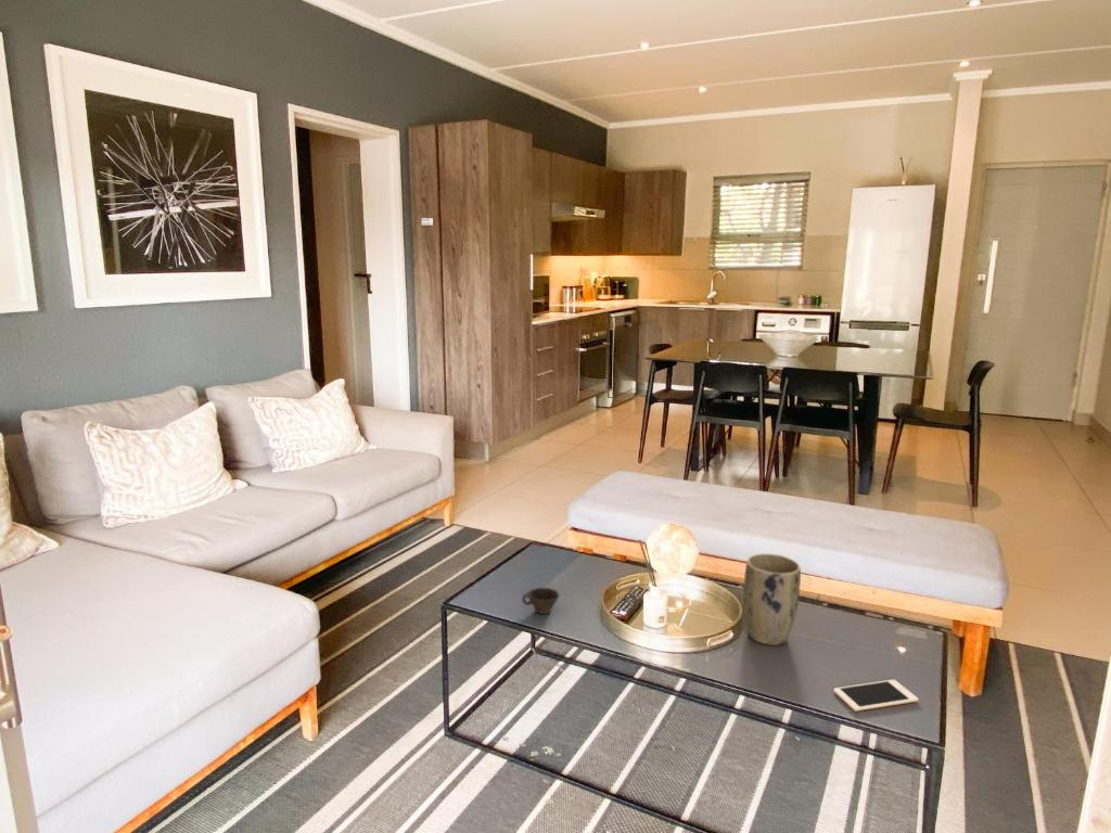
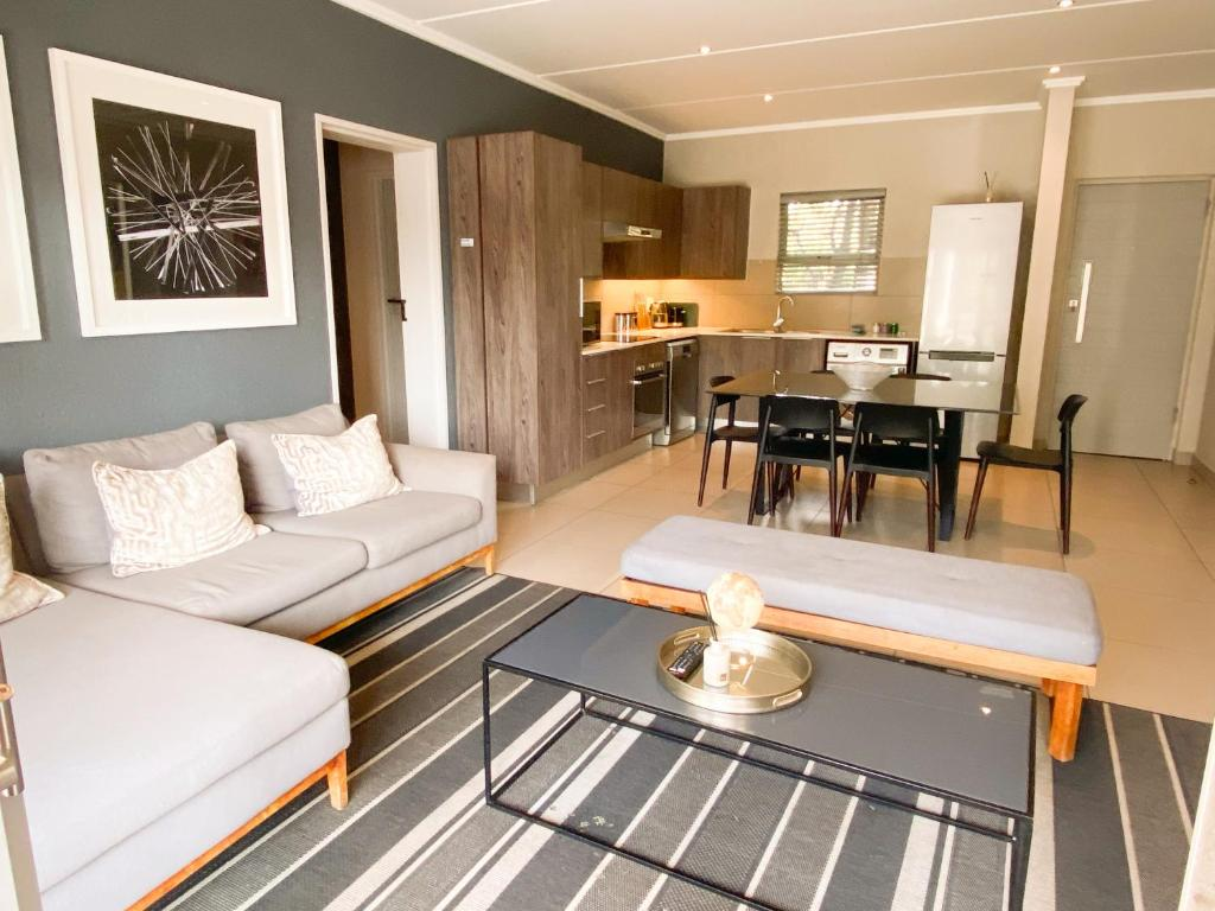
- cup [521,587,561,615]
- cell phone [832,679,920,712]
- plant pot [742,552,802,646]
